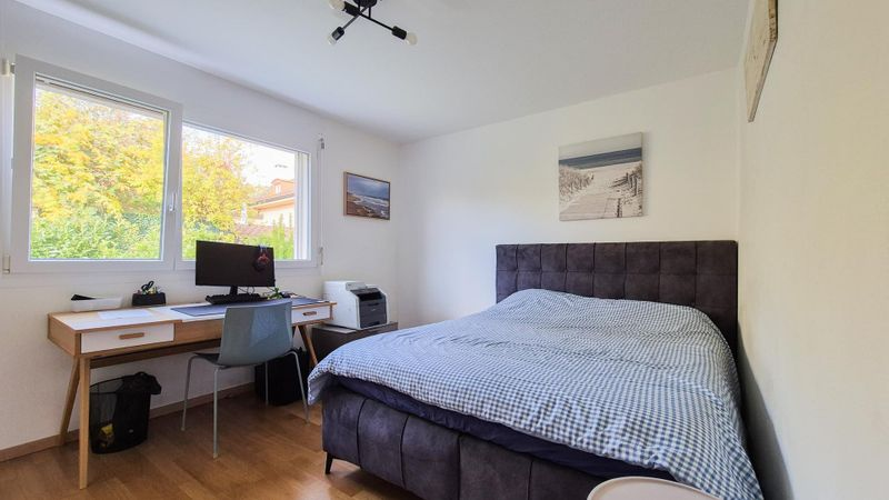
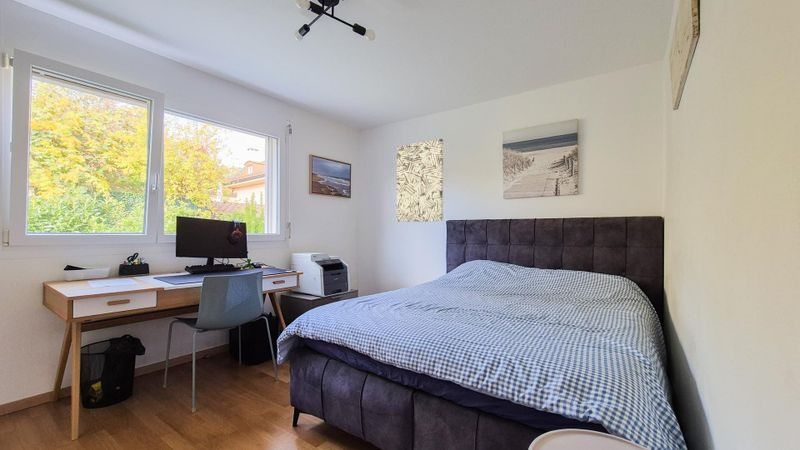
+ wall art [396,138,444,223]
